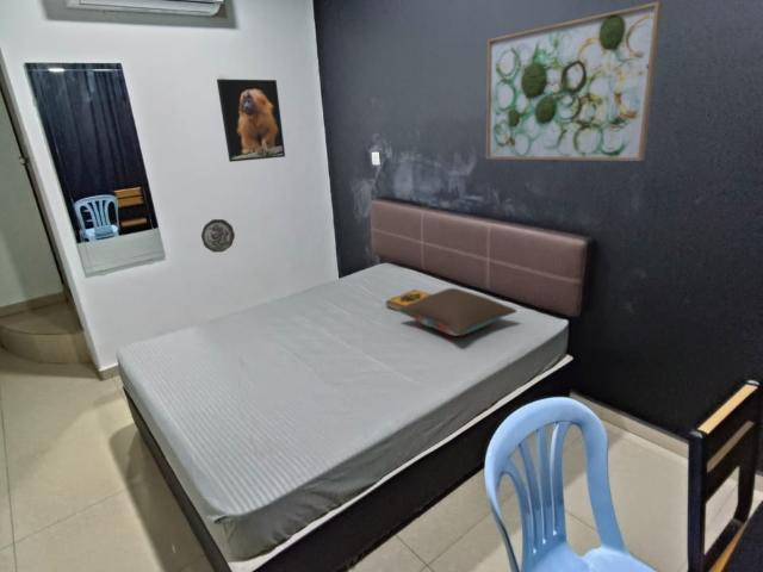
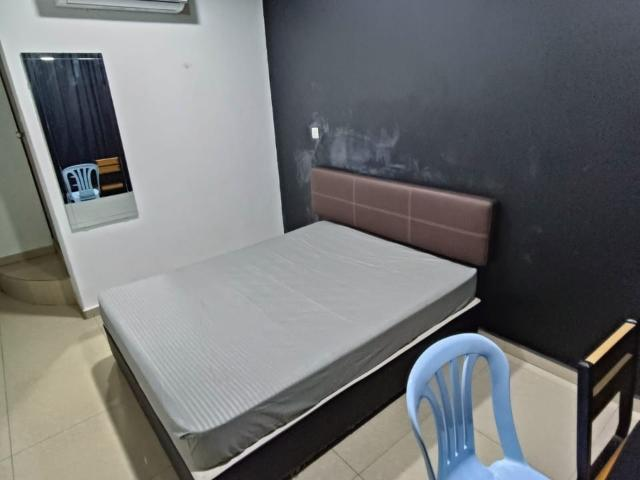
- pillow [396,287,519,337]
- wall art [485,0,664,162]
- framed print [216,77,286,163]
- decorative plate [200,218,236,254]
- hardback book [385,288,432,311]
